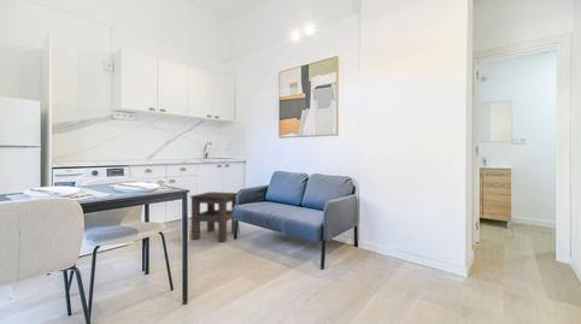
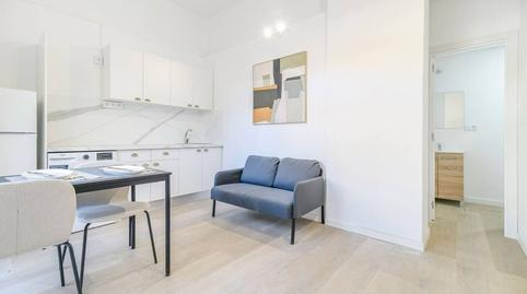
- side table [189,192,240,242]
